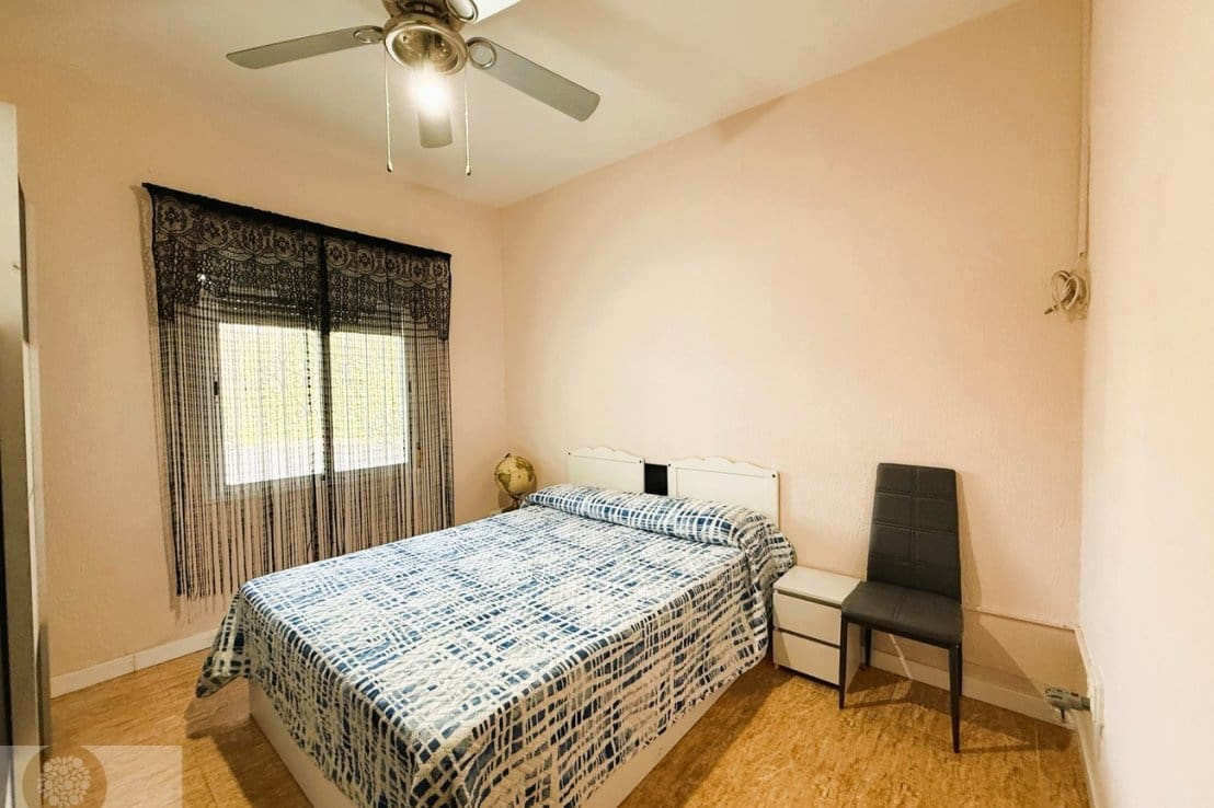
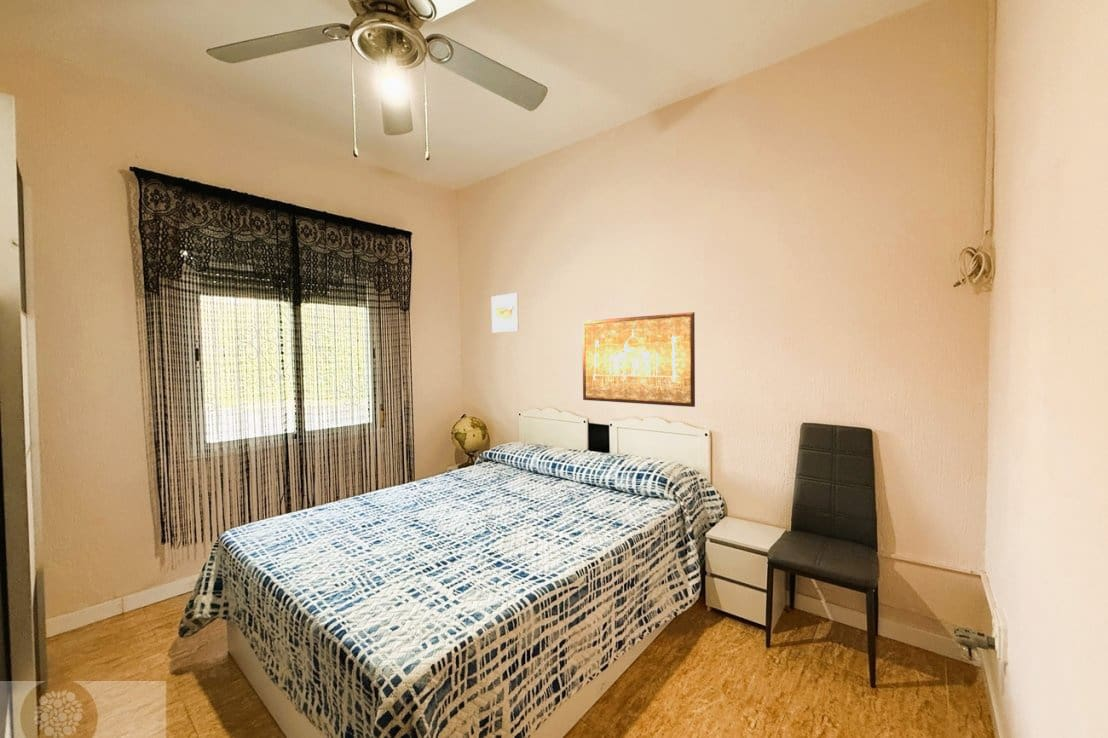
+ wall art [491,292,520,333]
+ wall art [581,311,696,408]
